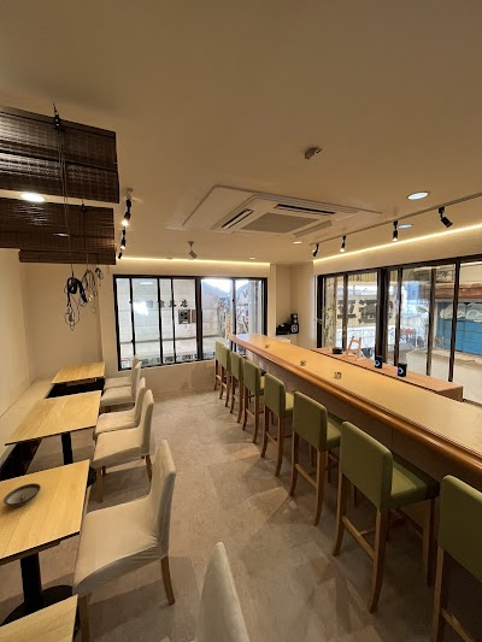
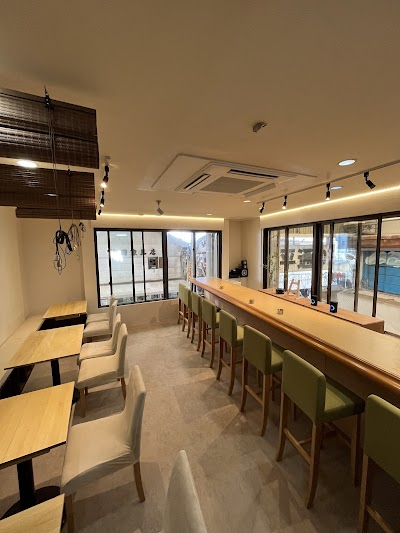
- saucer [2,482,42,507]
